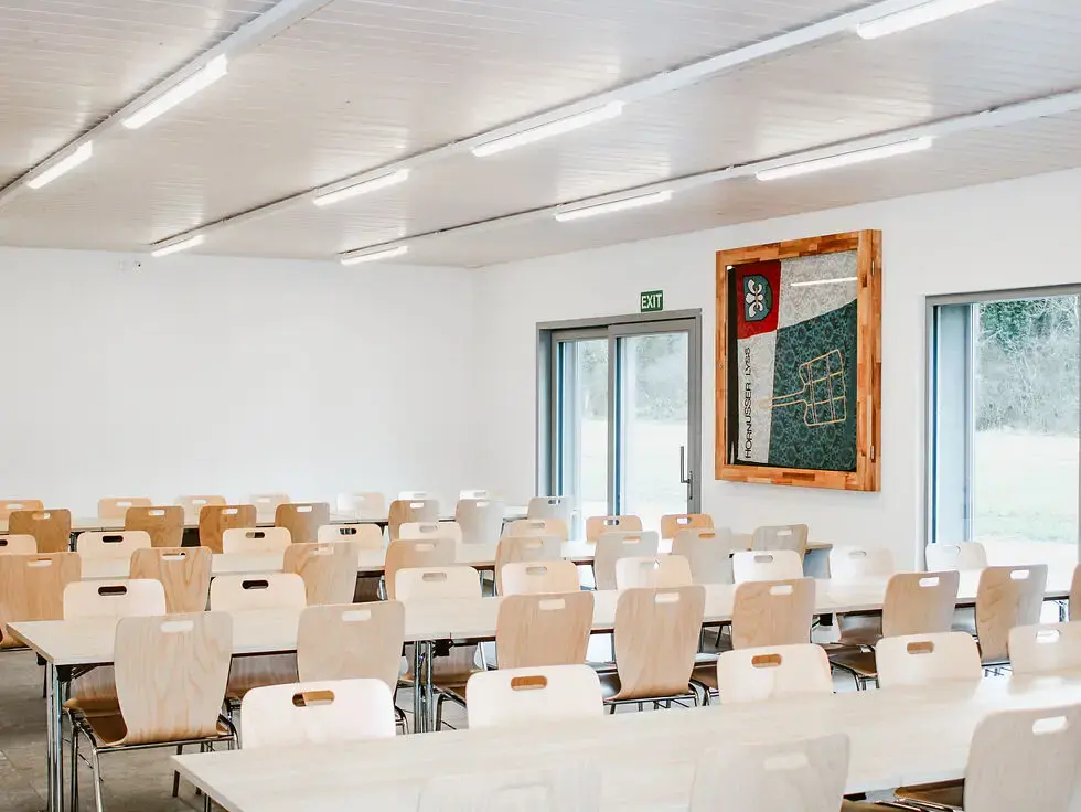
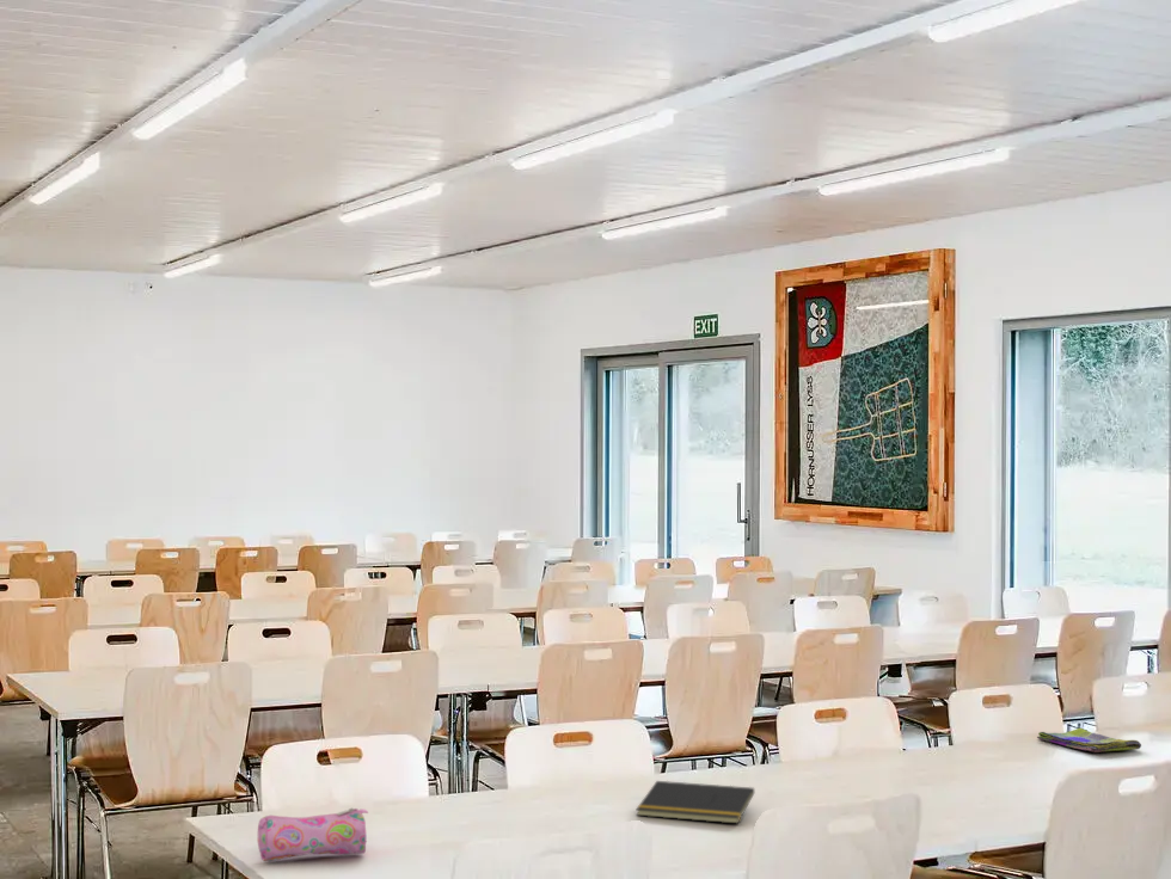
+ pencil case [257,807,369,862]
+ dish towel [1036,727,1142,754]
+ notepad [636,780,755,825]
